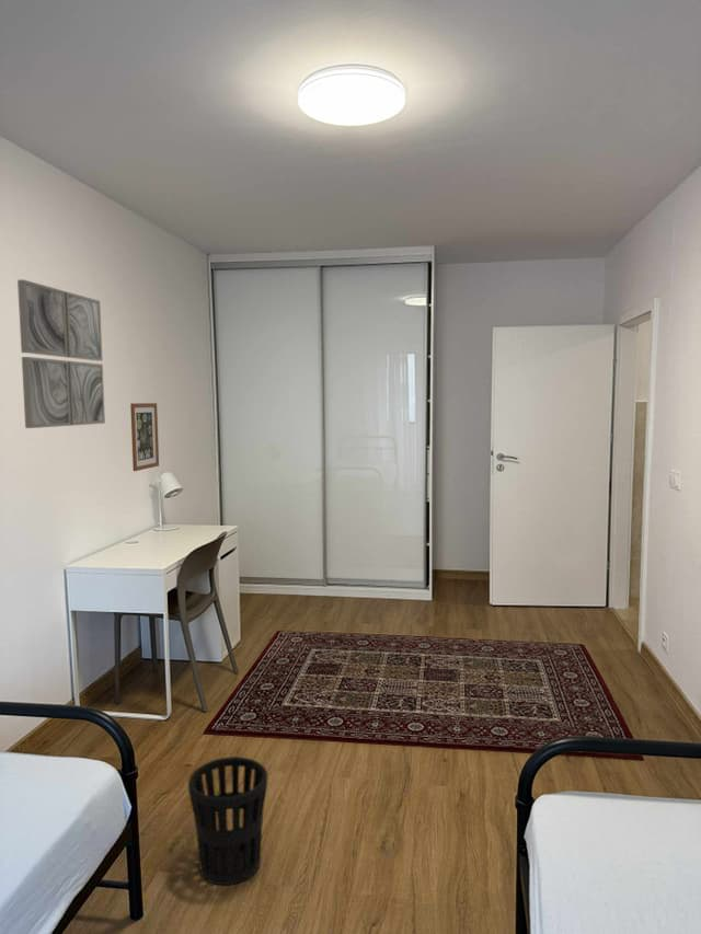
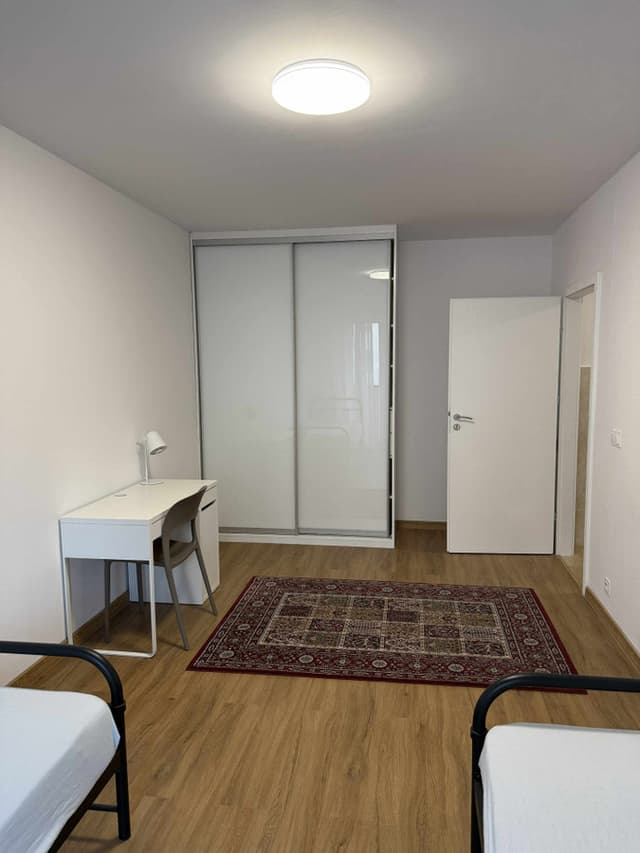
- wall art [129,402,160,472]
- wall art [16,278,106,429]
- wastebasket [187,756,268,886]
